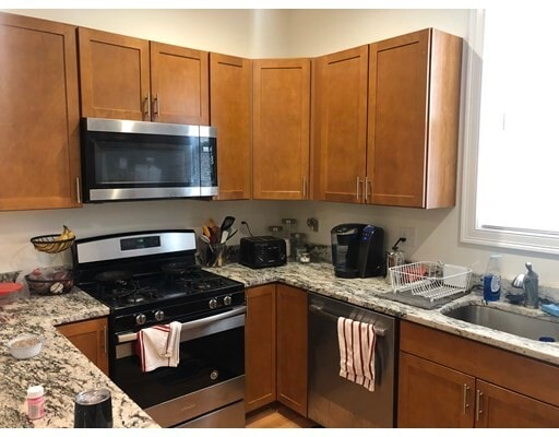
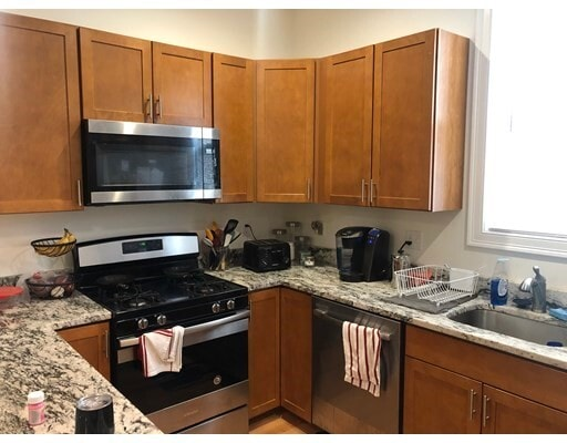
- legume [5,329,46,361]
